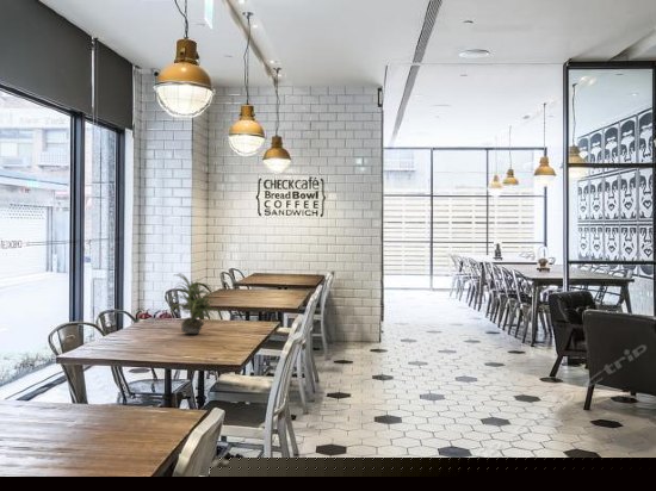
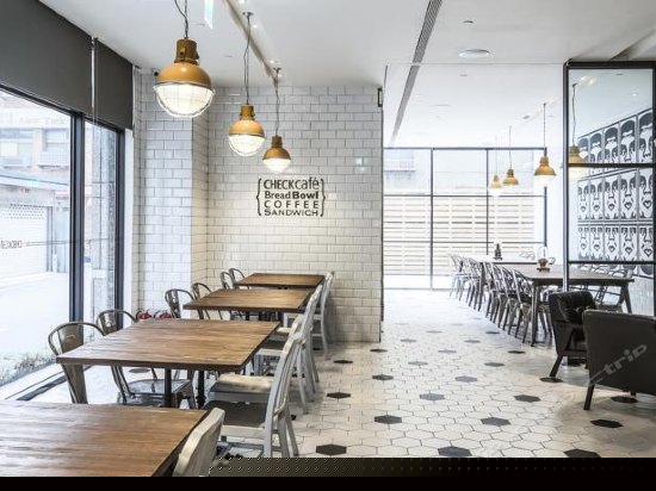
- potted plant [161,273,222,335]
